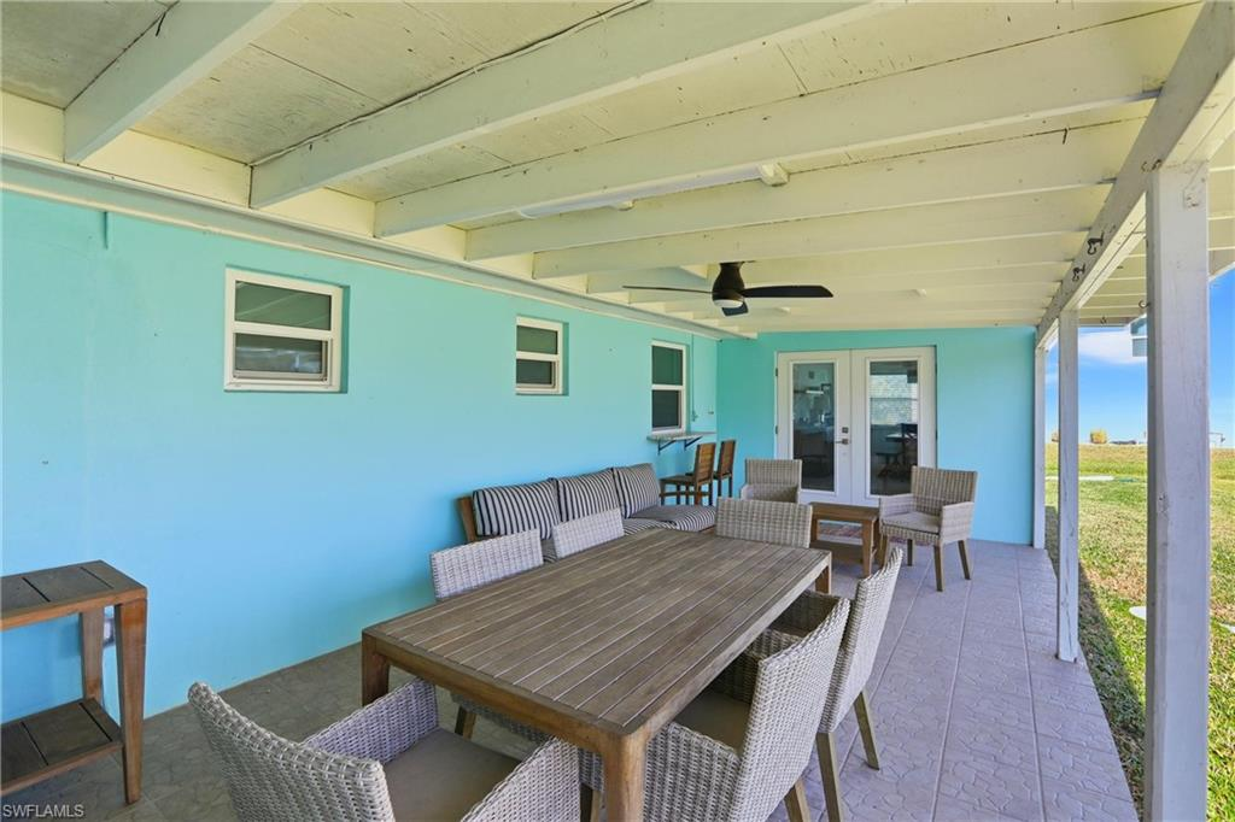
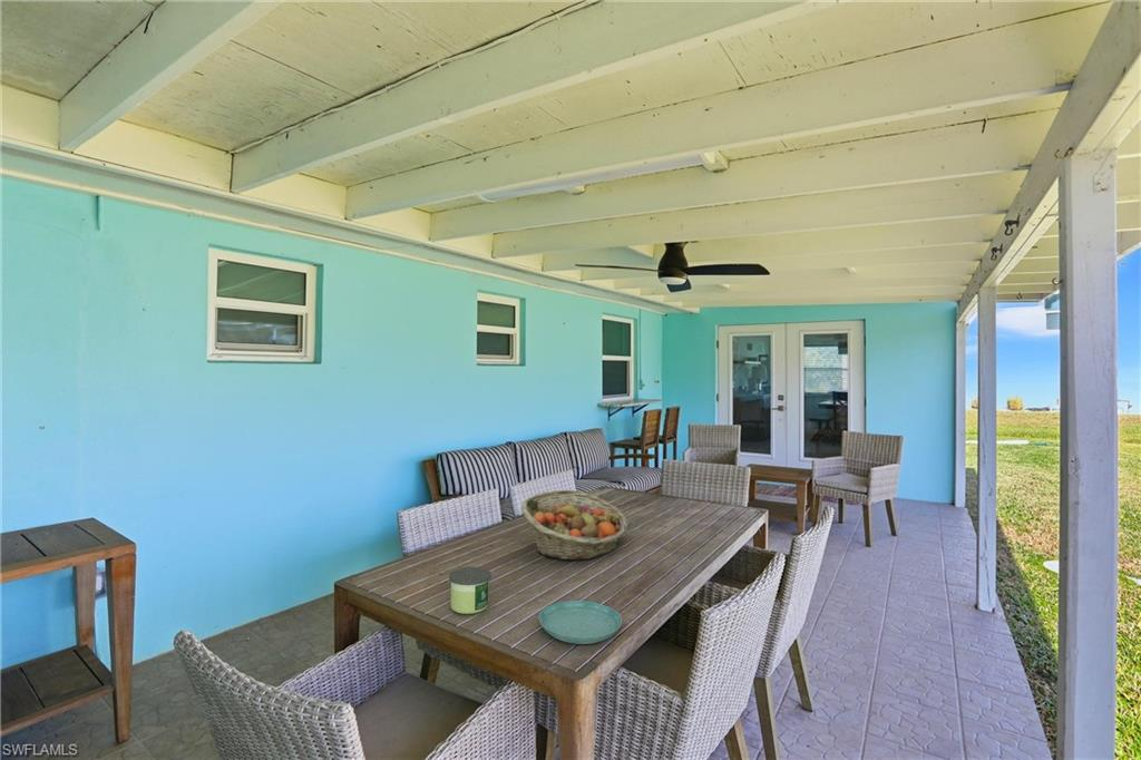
+ fruit basket [519,489,630,562]
+ saucer [538,600,623,645]
+ candle [448,566,491,615]
